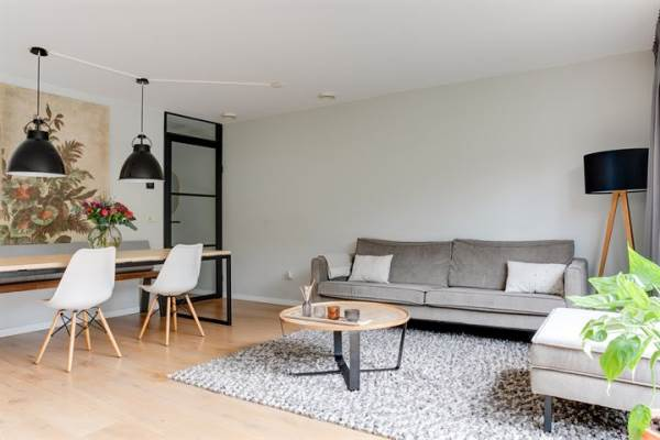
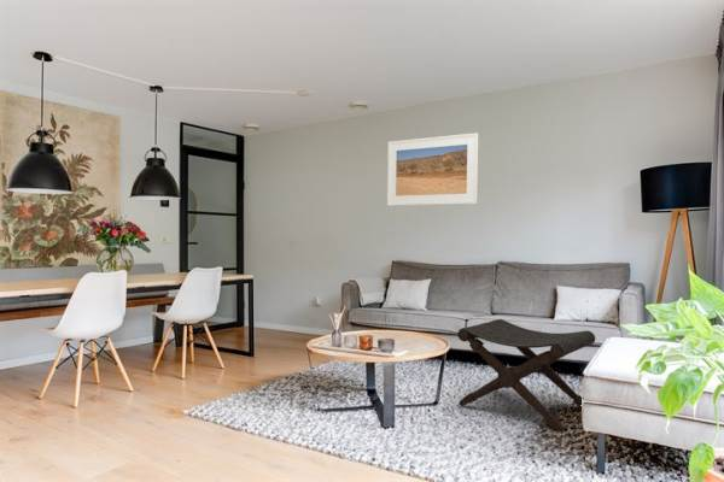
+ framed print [386,131,479,207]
+ footstool [456,318,596,433]
